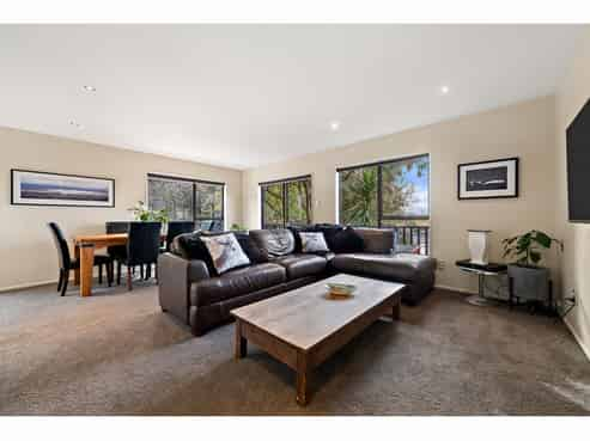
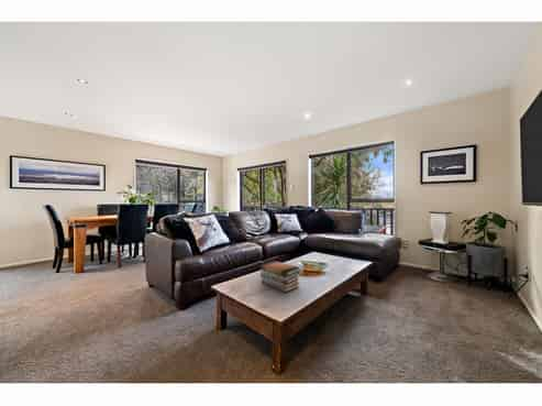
+ book stack [259,260,302,294]
